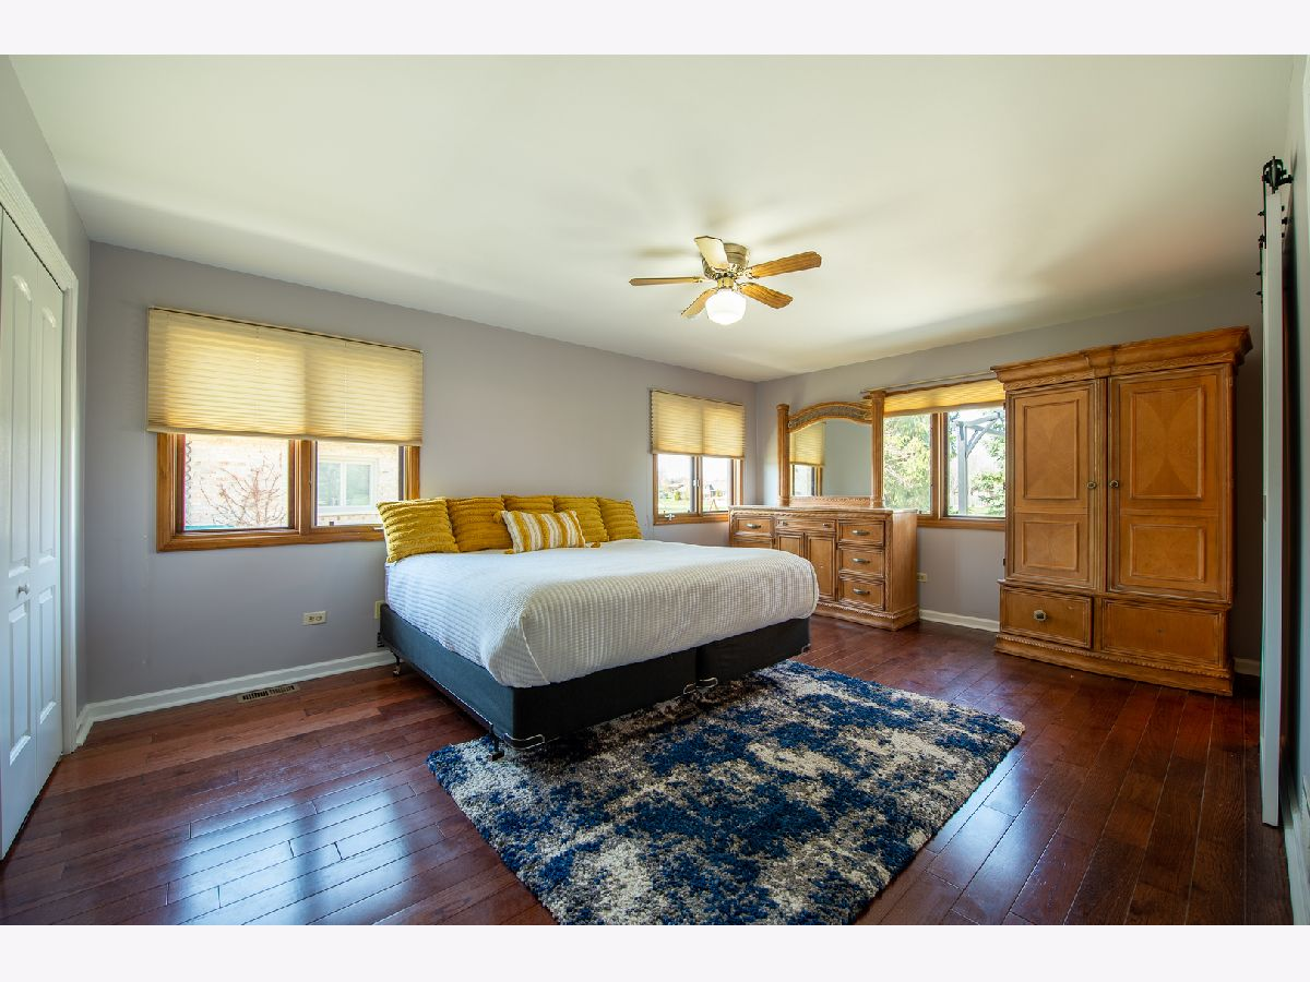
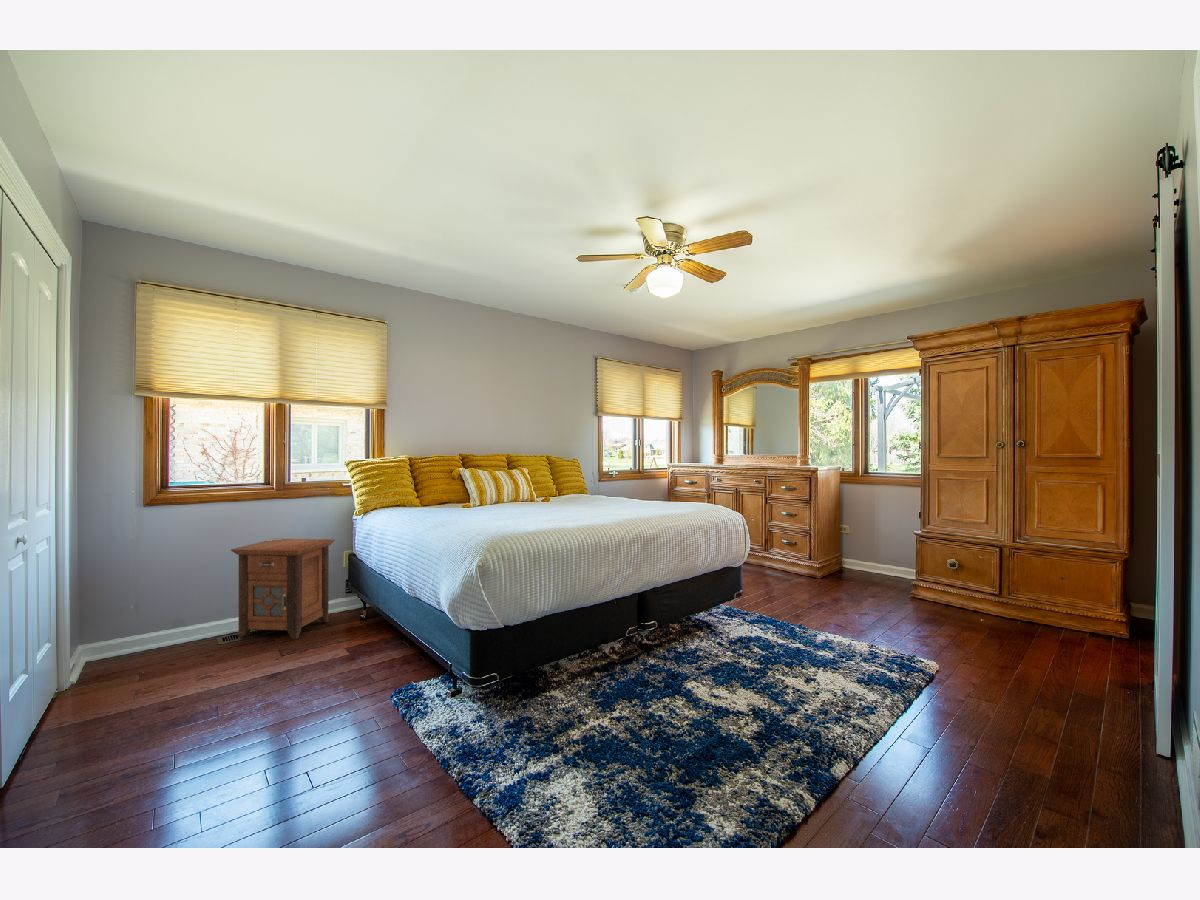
+ nightstand [230,538,336,641]
